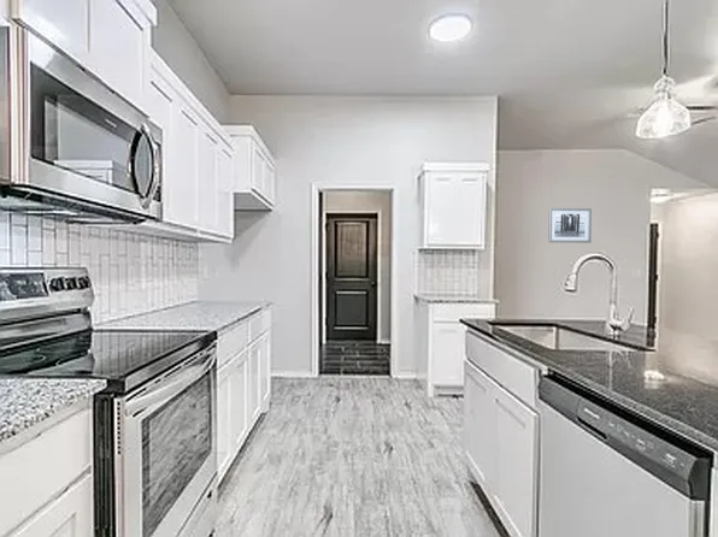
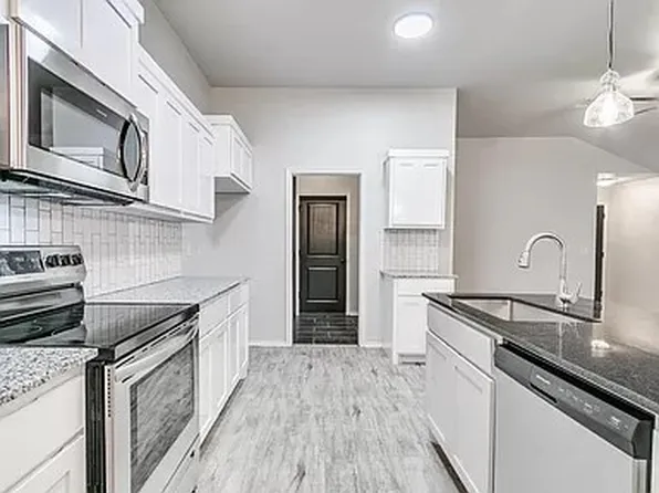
- wall art [547,207,593,244]
